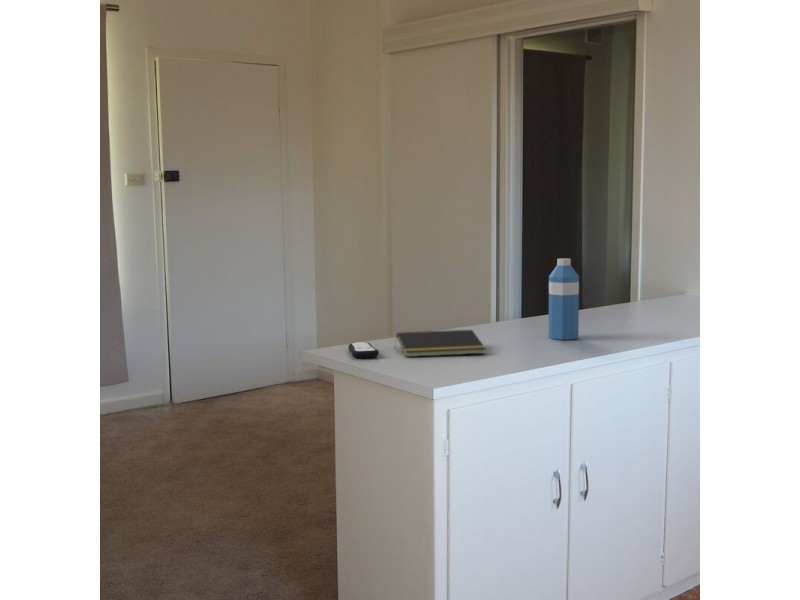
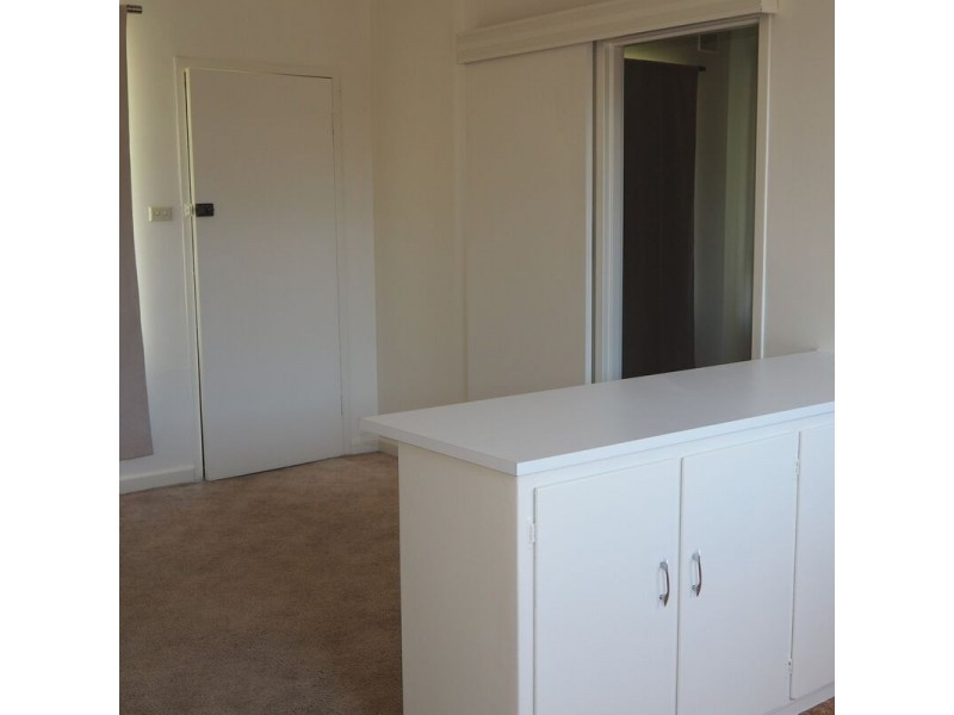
- water bottle [548,257,580,341]
- remote control [347,341,380,359]
- notepad [394,329,487,358]
